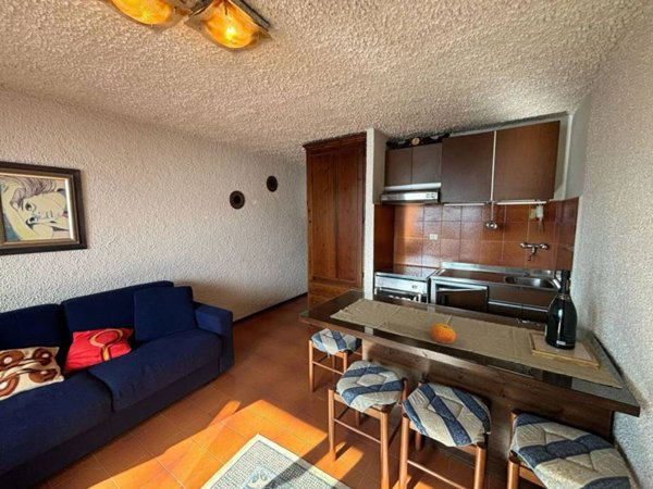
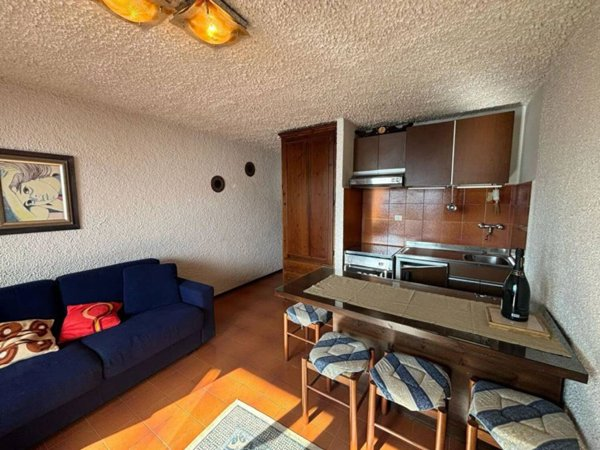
- fruit [430,323,457,344]
